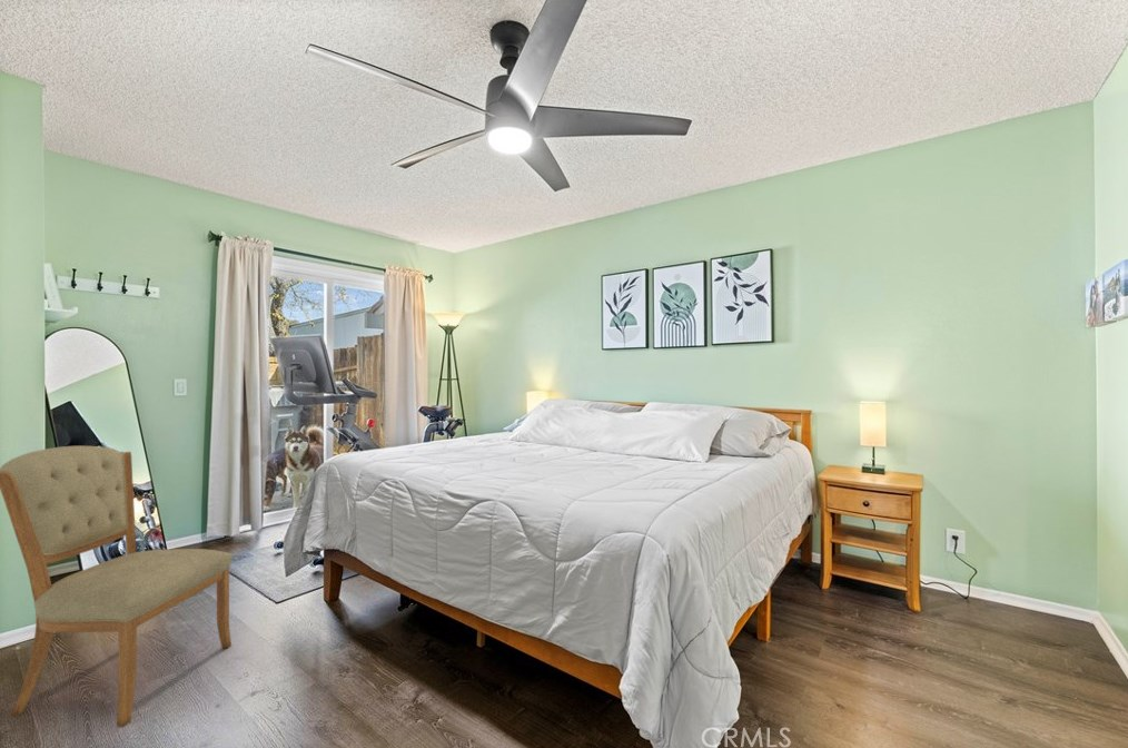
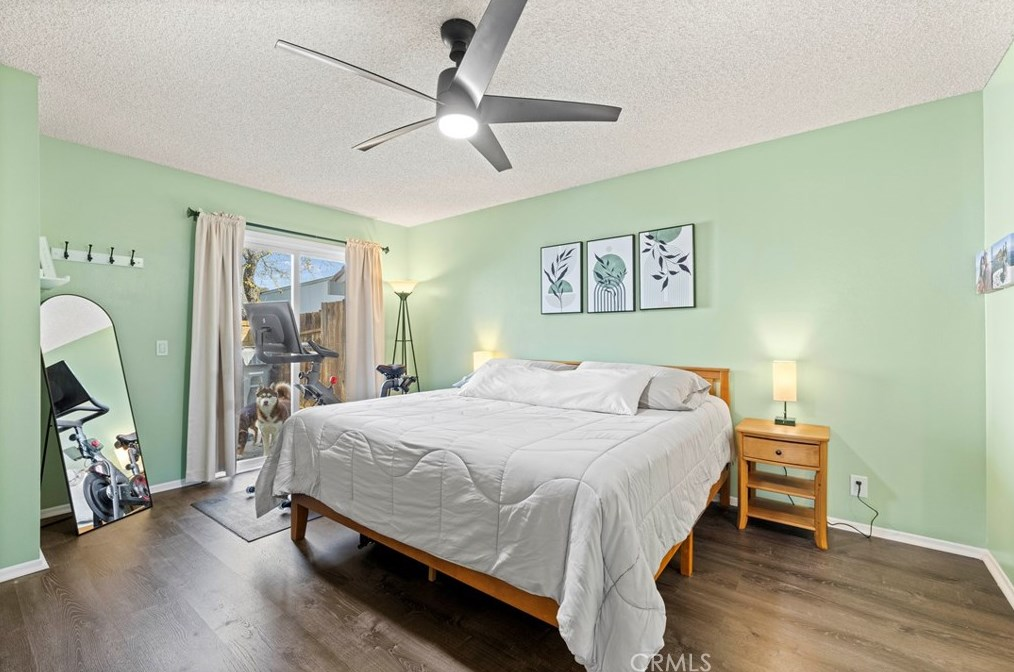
- chair [0,445,234,728]
